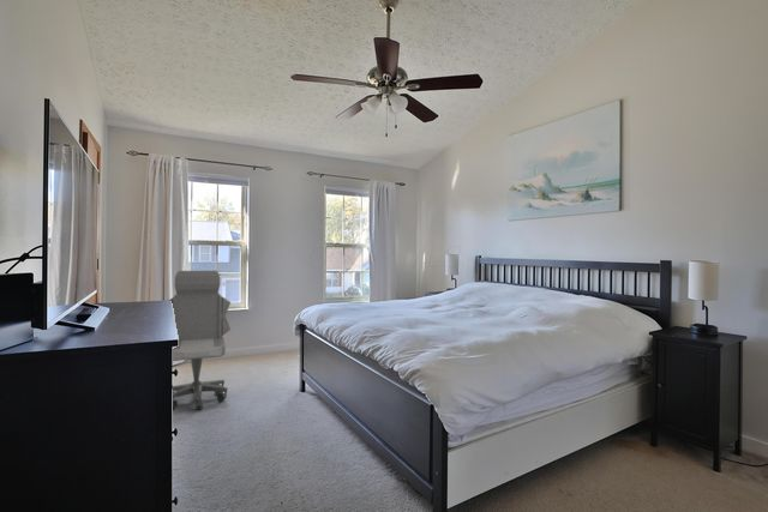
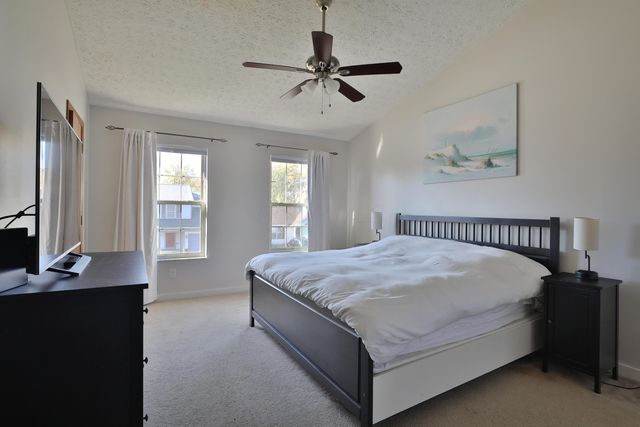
- office chair [168,270,232,410]
